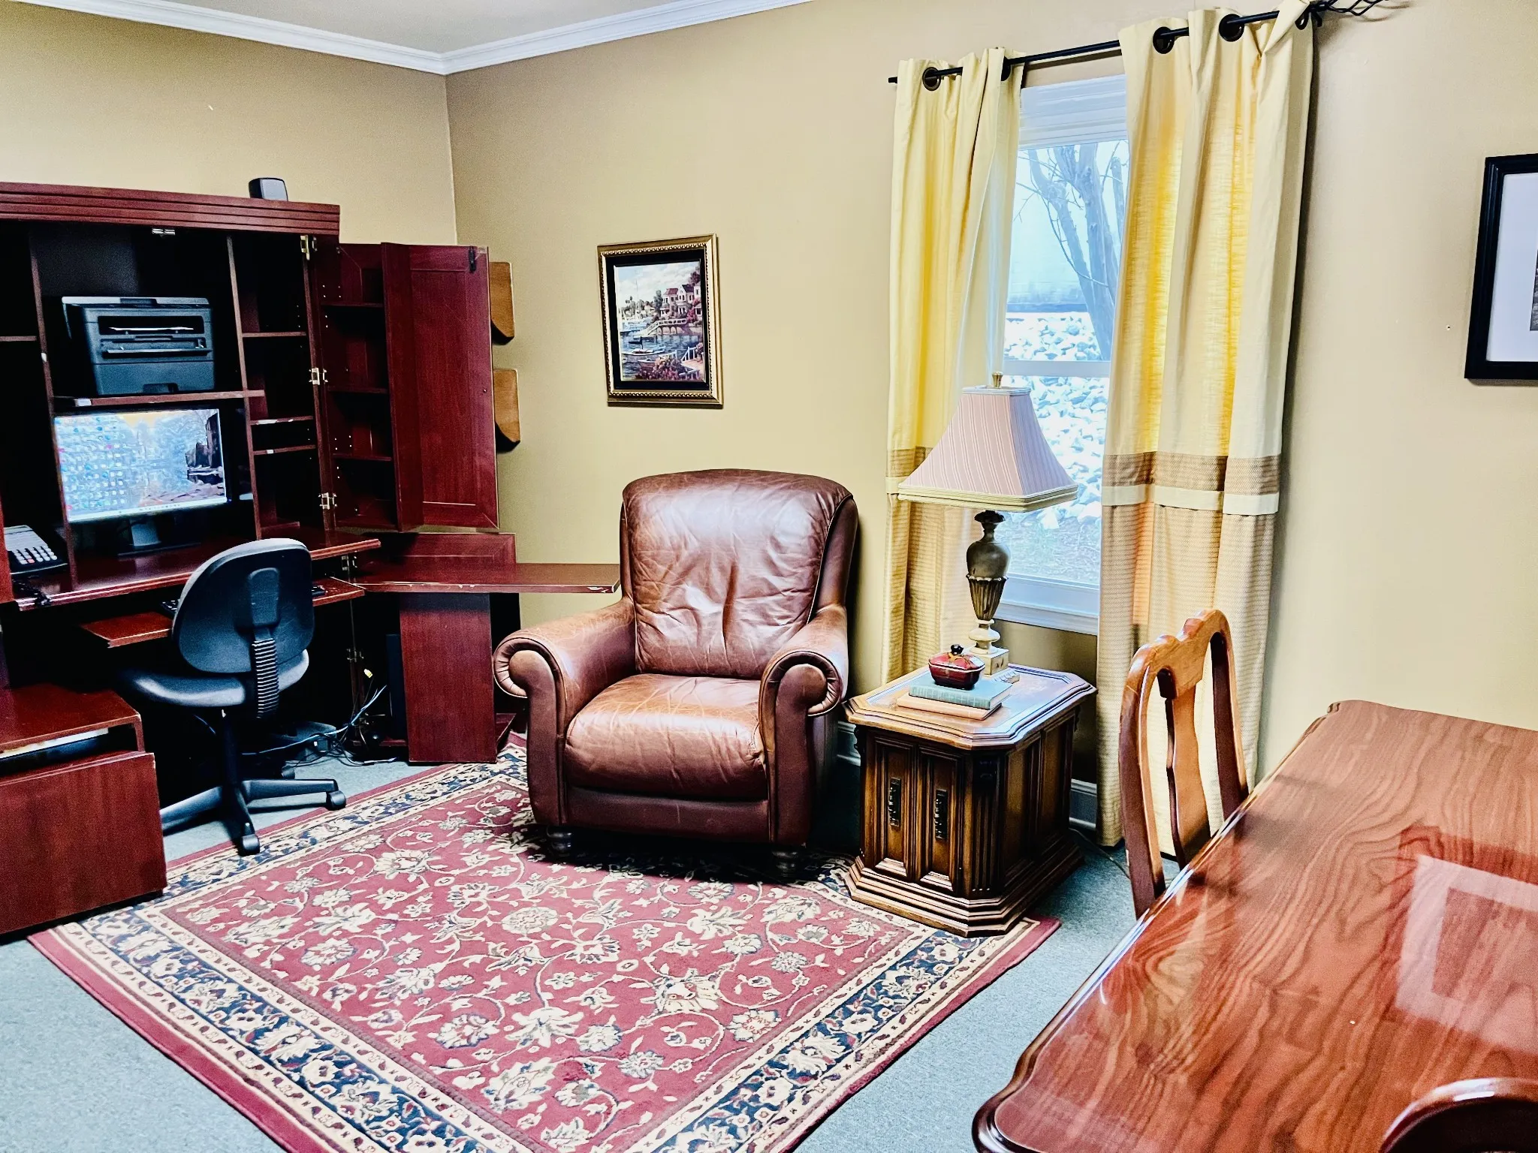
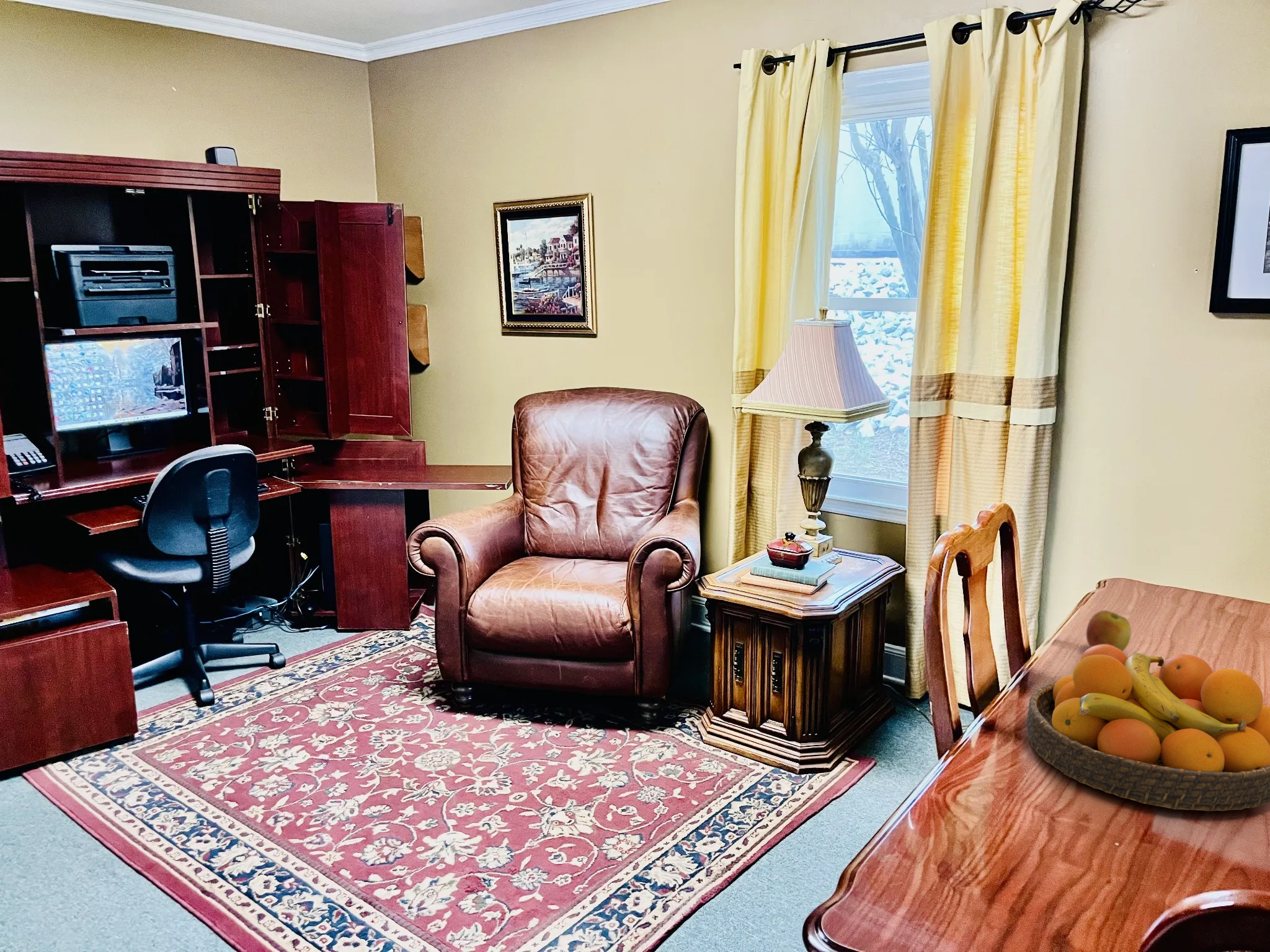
+ fruit bowl [1026,645,1270,812]
+ apple [1086,610,1132,652]
